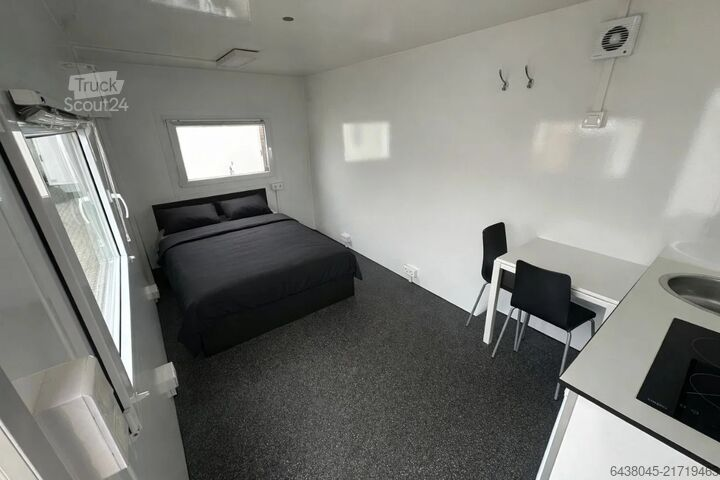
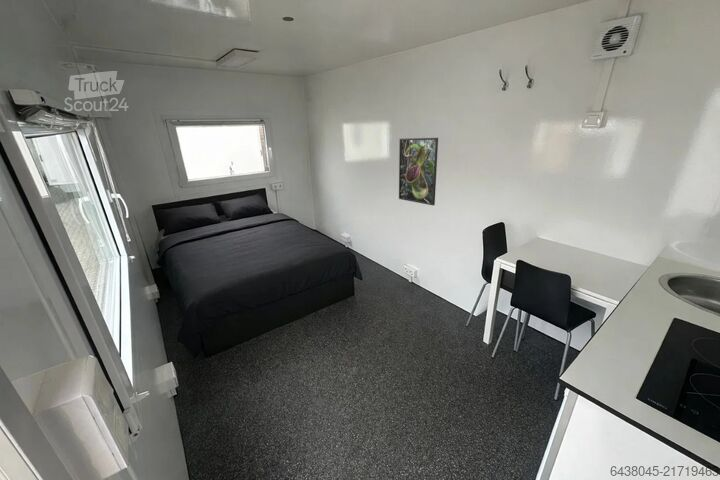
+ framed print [398,137,439,206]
